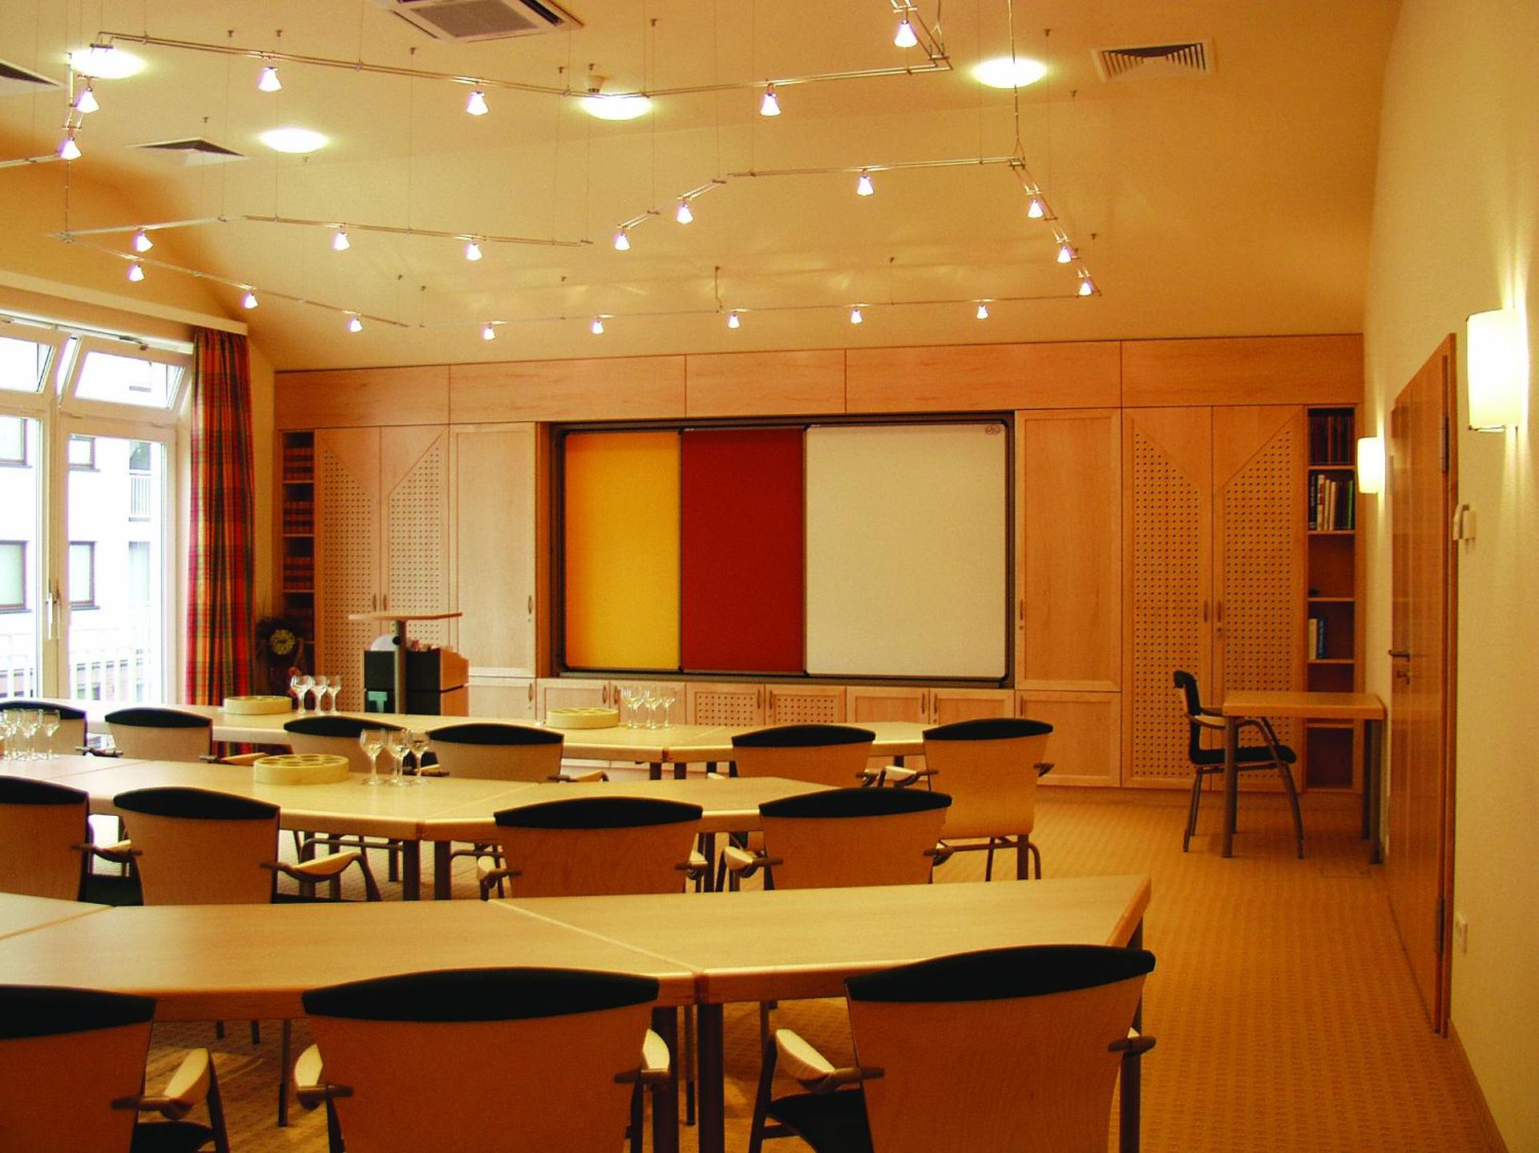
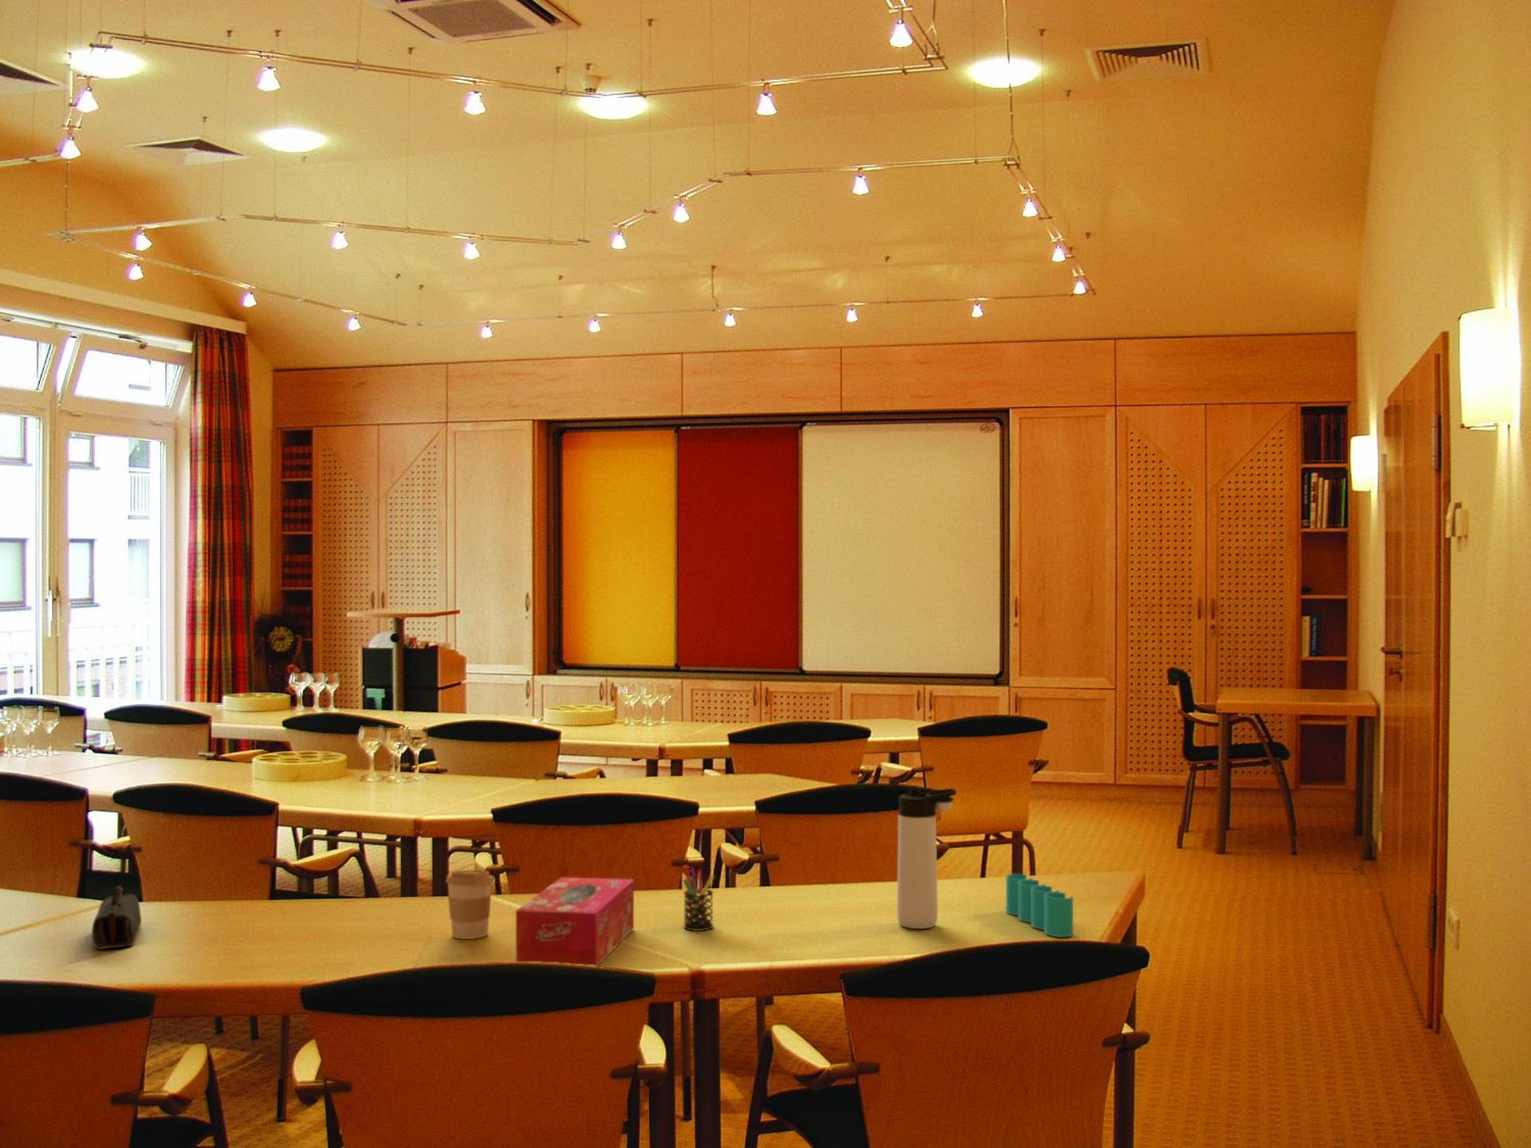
+ pen holder [1005,873,1074,937]
+ coffee cup [445,869,494,939]
+ pen holder [682,863,715,932]
+ tissue box [515,877,635,967]
+ thermos bottle [896,787,957,930]
+ pencil case [90,885,142,950]
